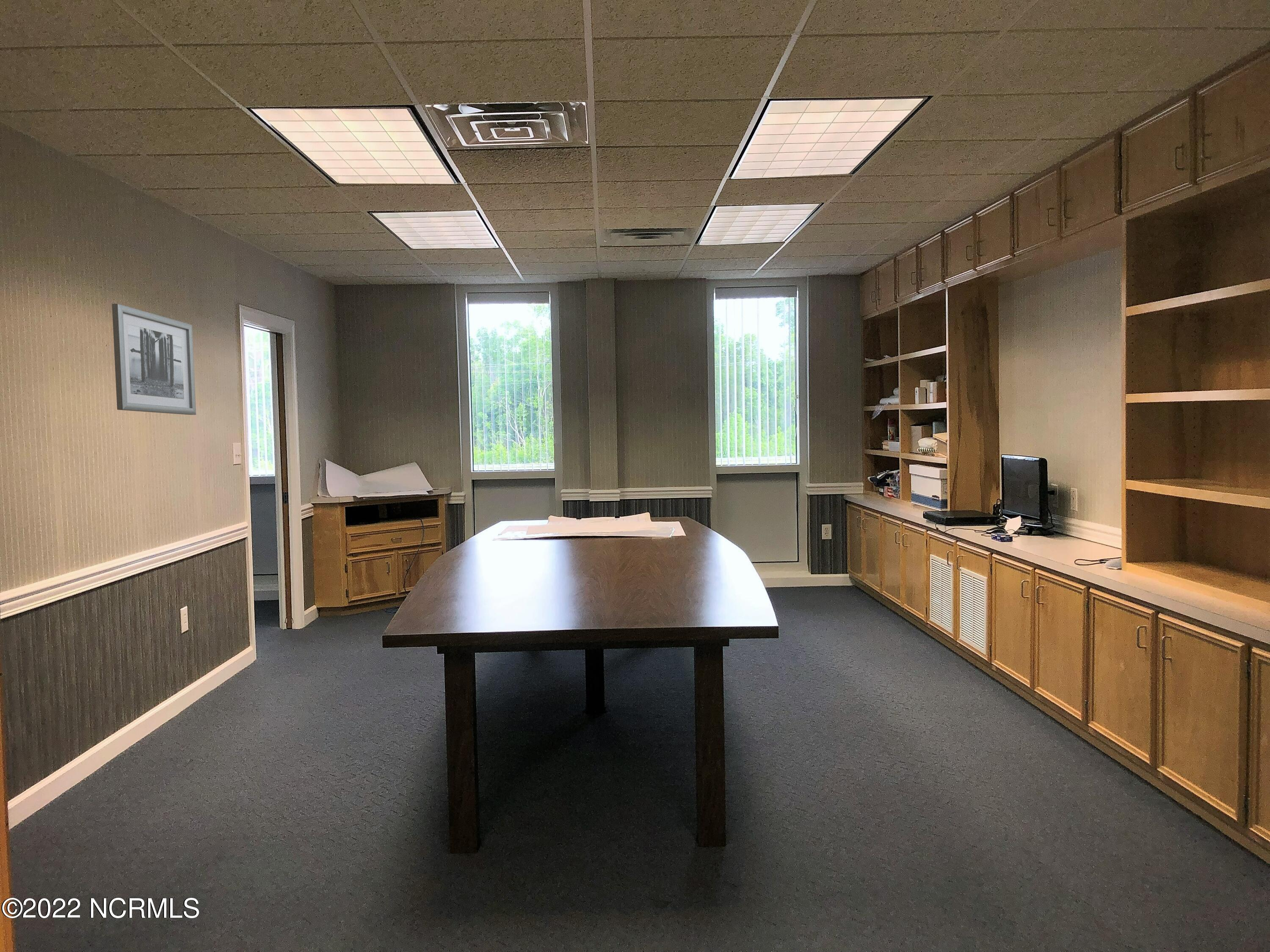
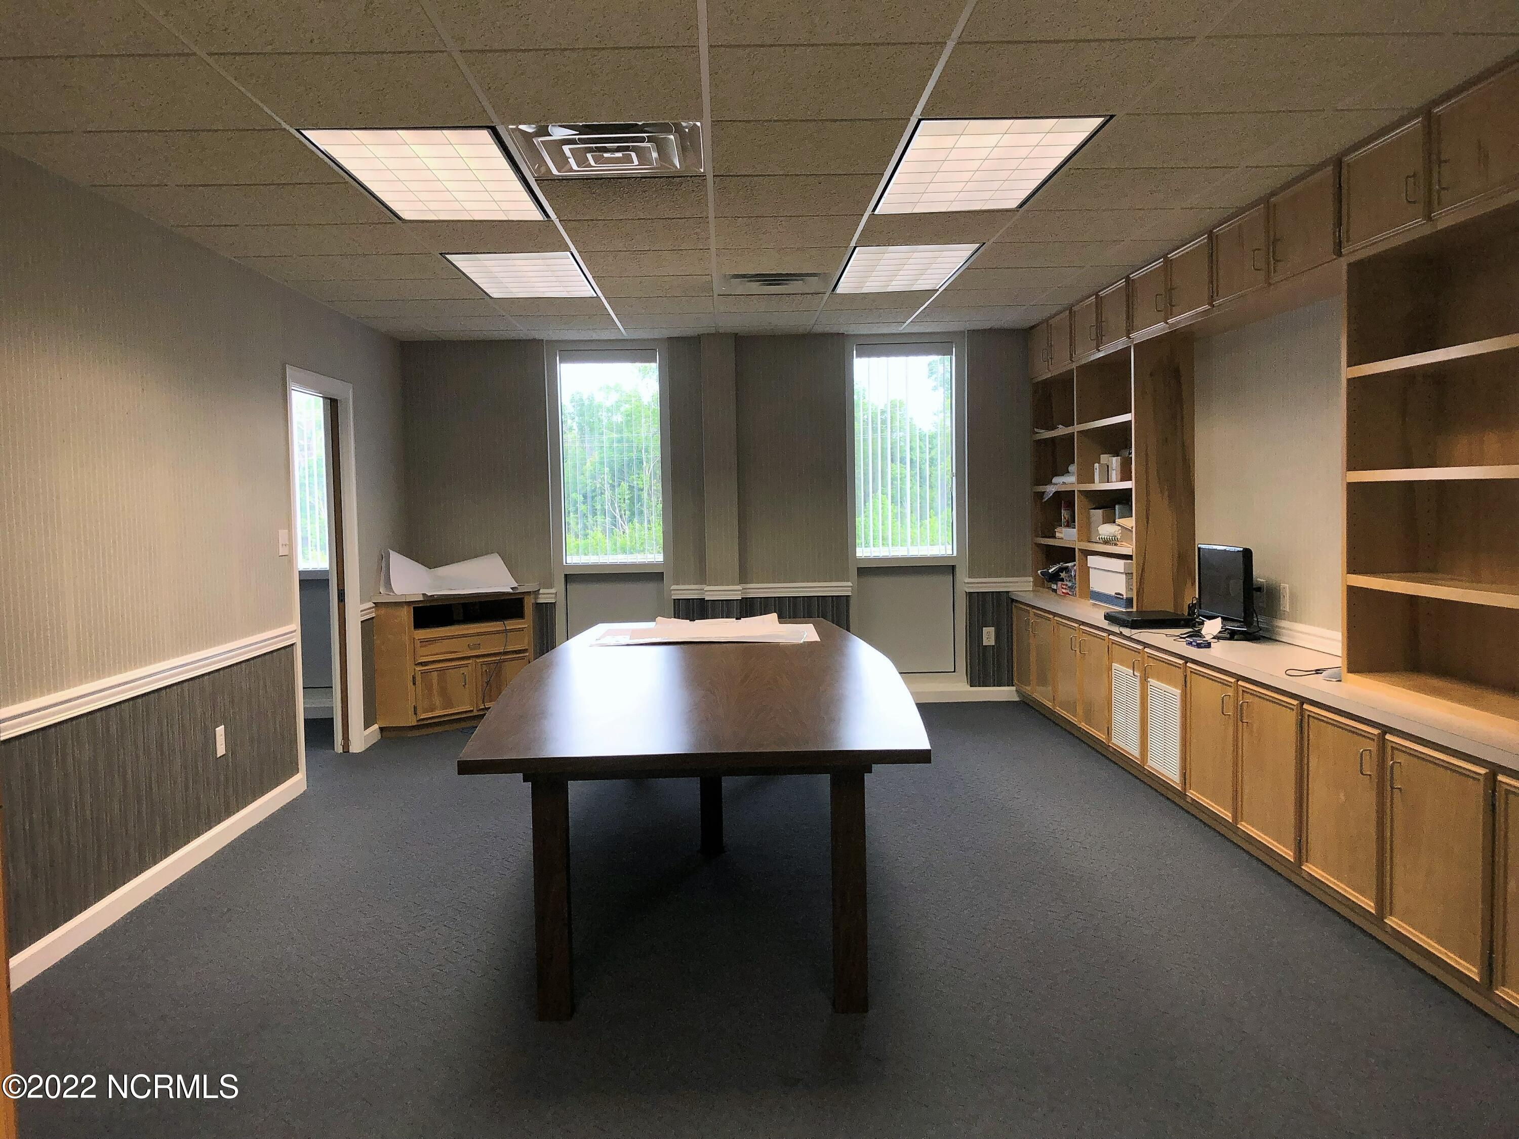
- wall art [111,303,196,415]
